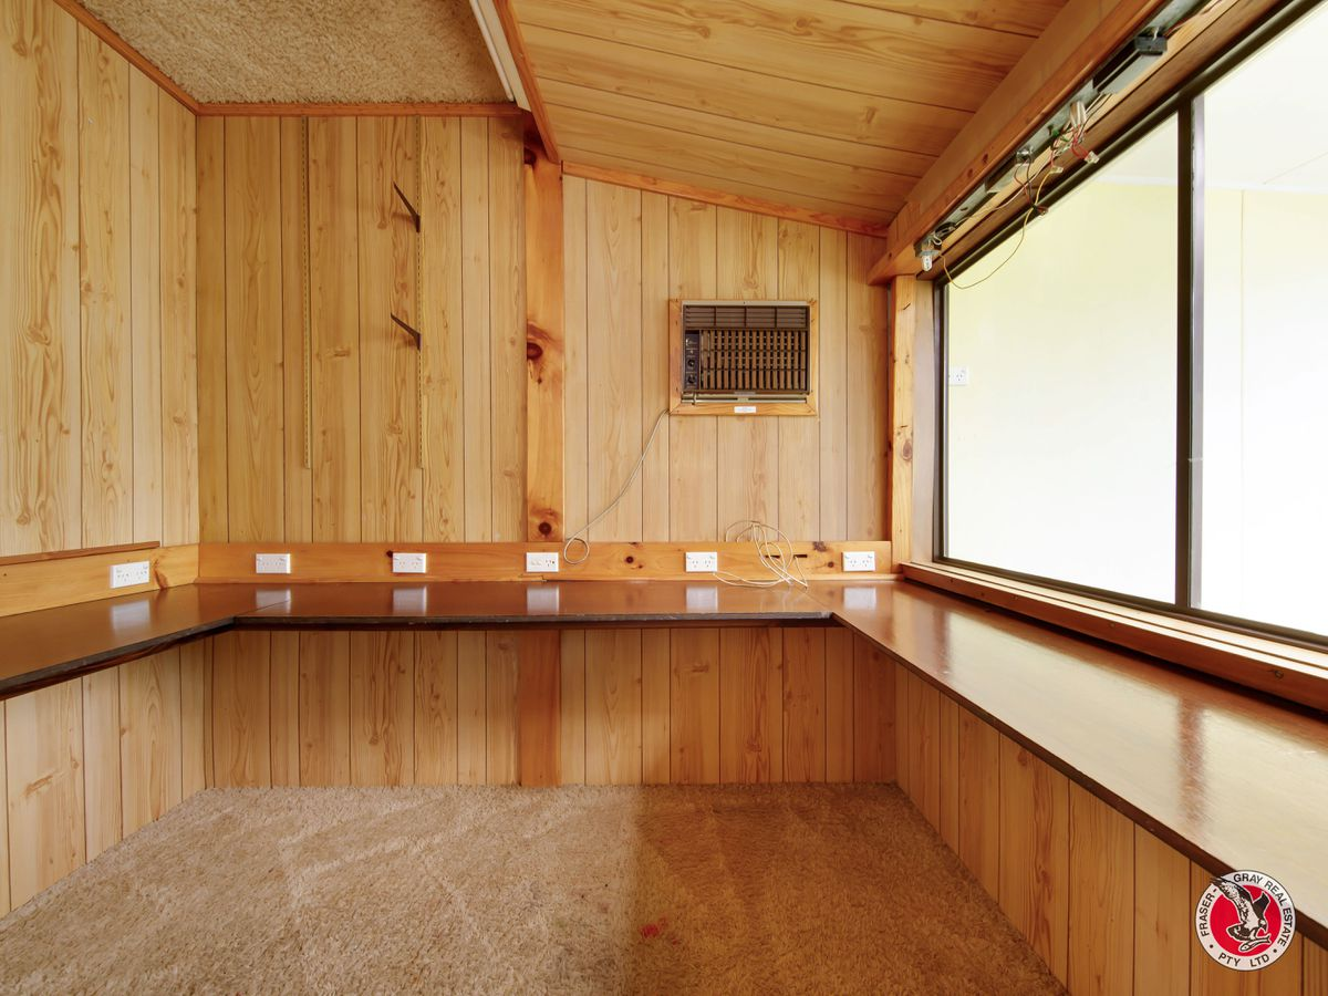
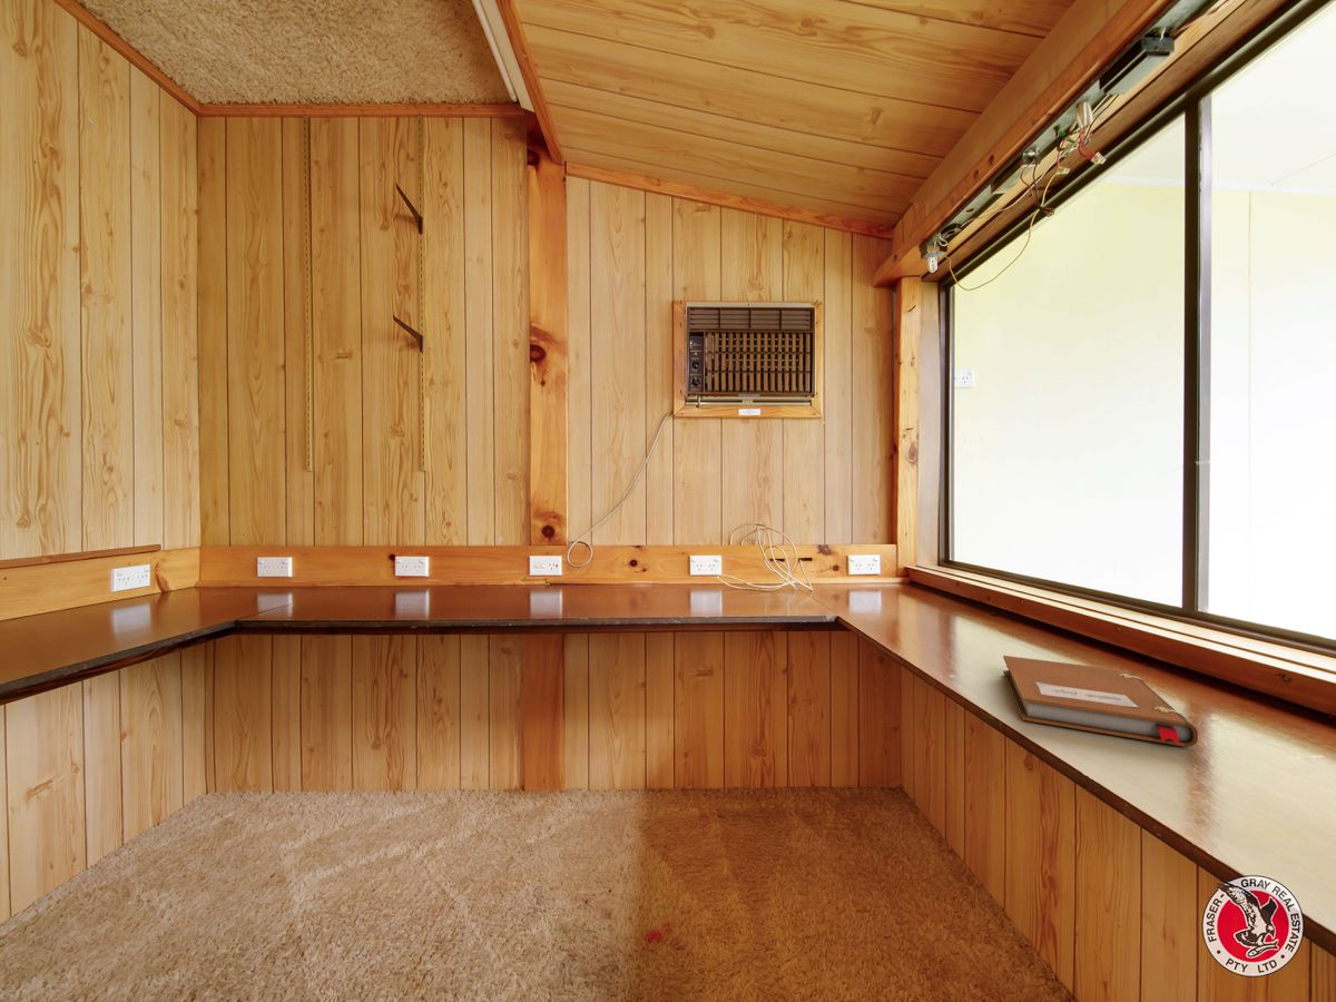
+ notebook [1002,655,1199,748]
